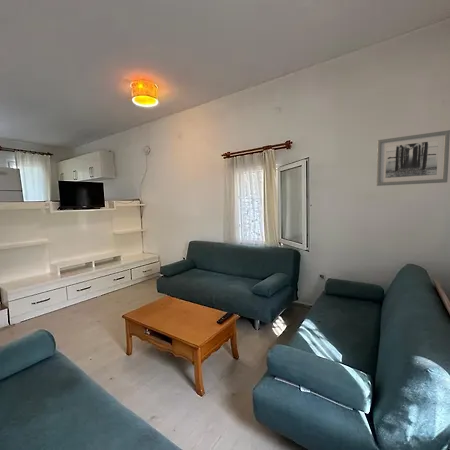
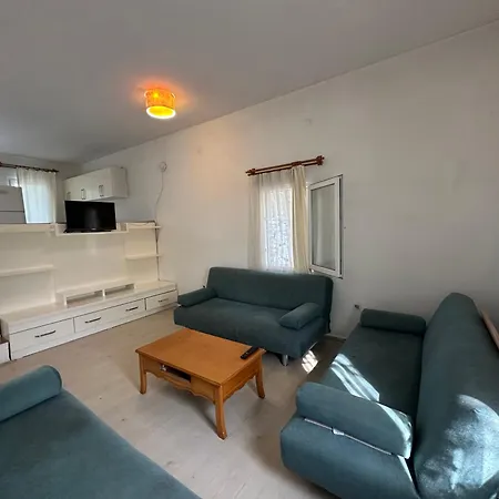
- wall art [375,129,450,187]
